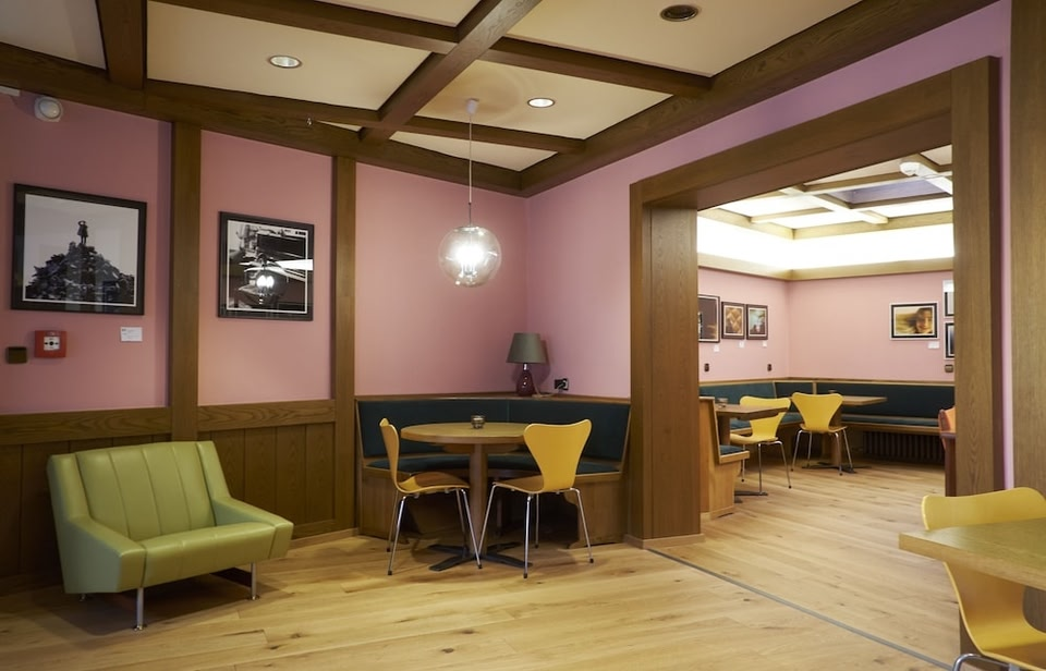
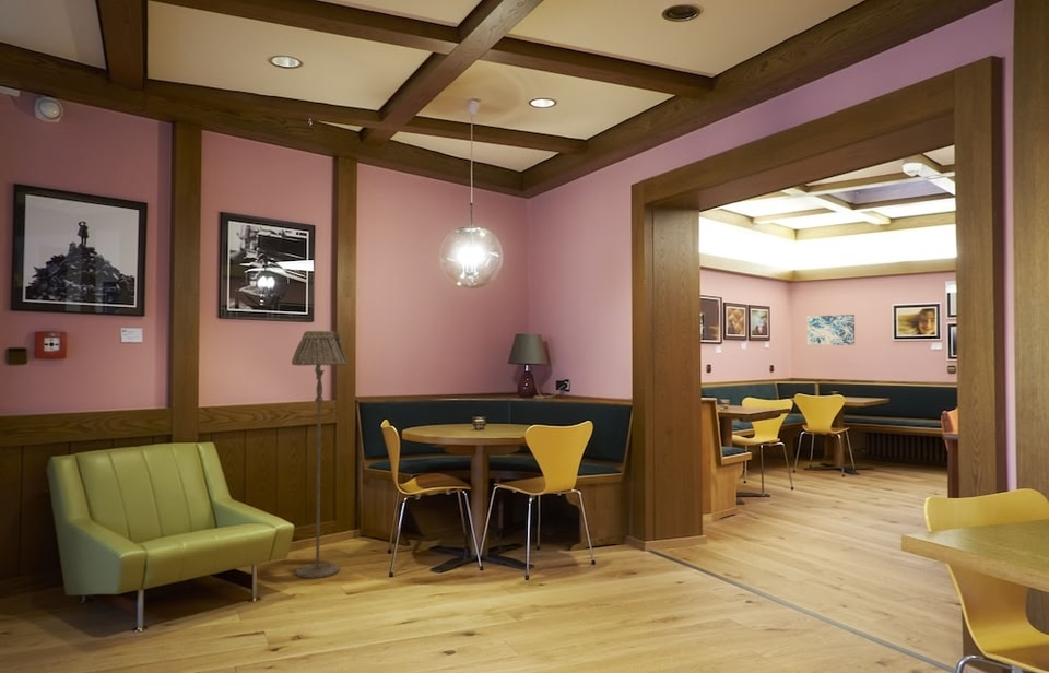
+ floor lamp [291,330,349,579]
+ wall art [806,314,856,346]
